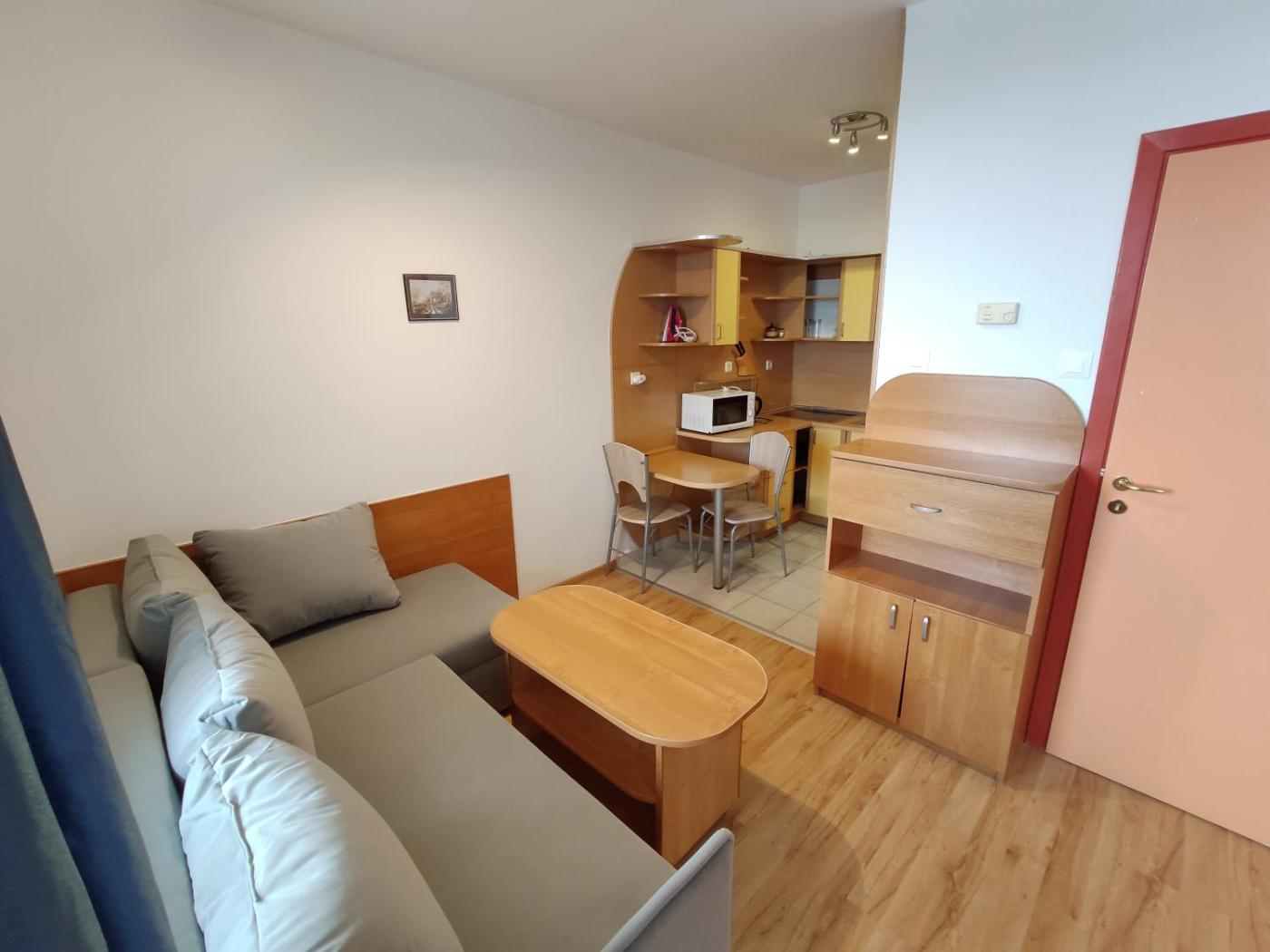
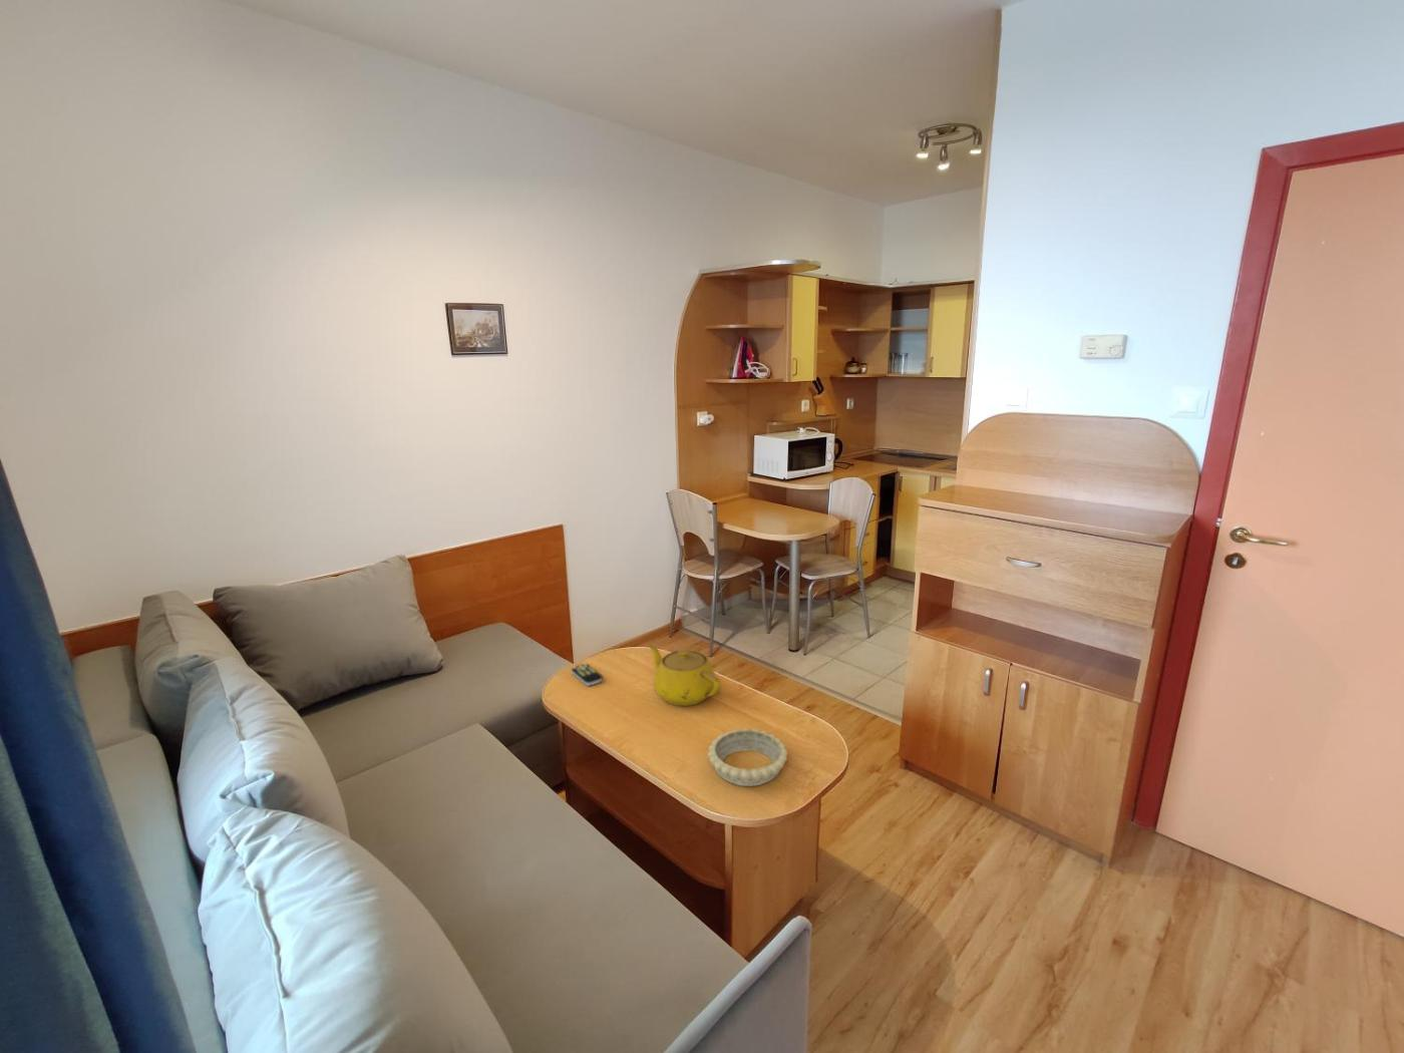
+ remote control [570,663,604,687]
+ decorative bowl [708,728,788,788]
+ teapot [648,644,722,707]
